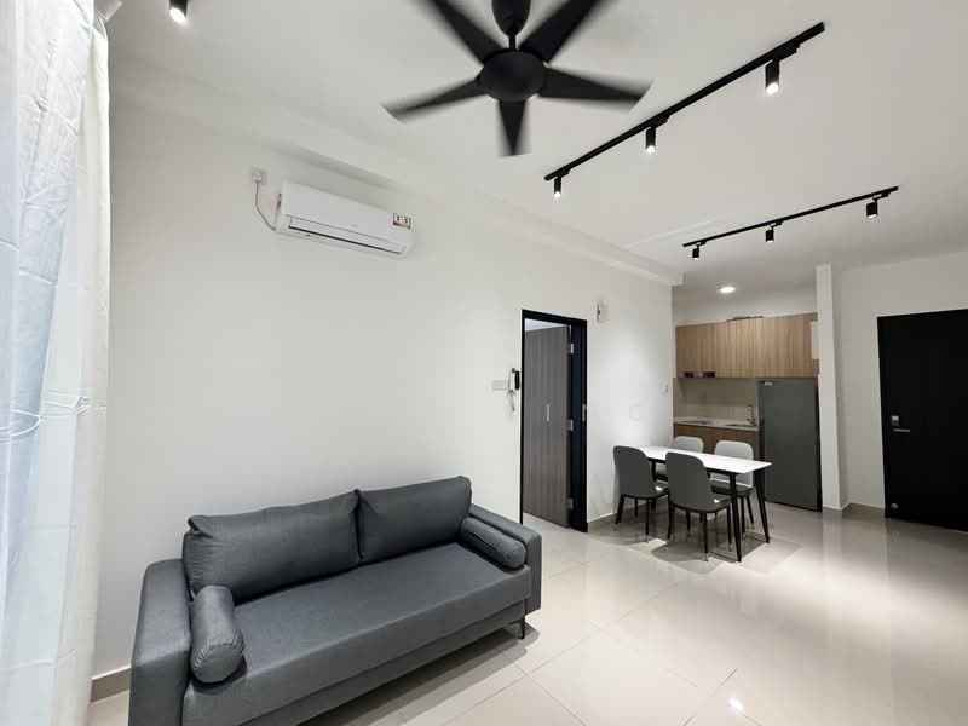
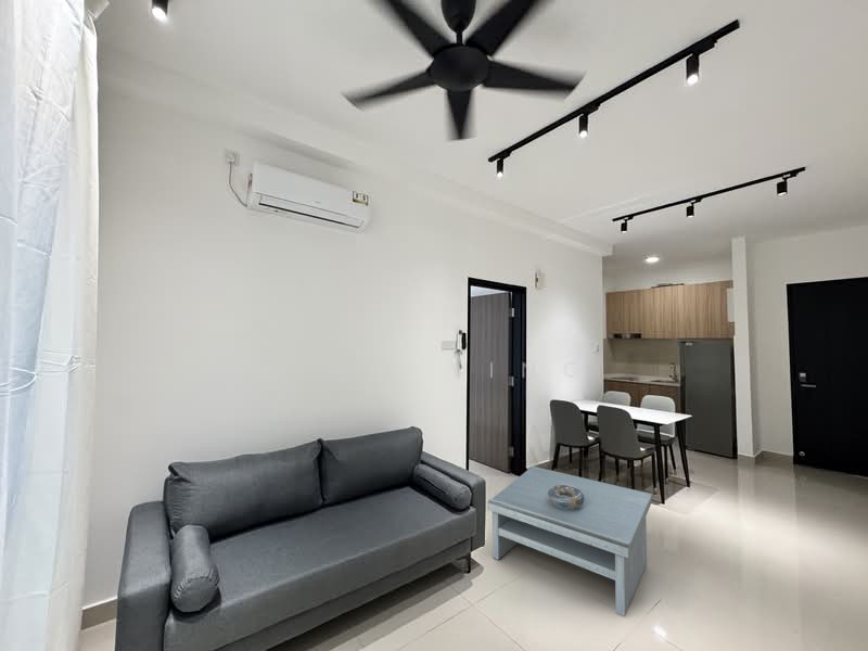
+ decorative bowl [548,485,585,509]
+ coffee table [487,465,653,617]
